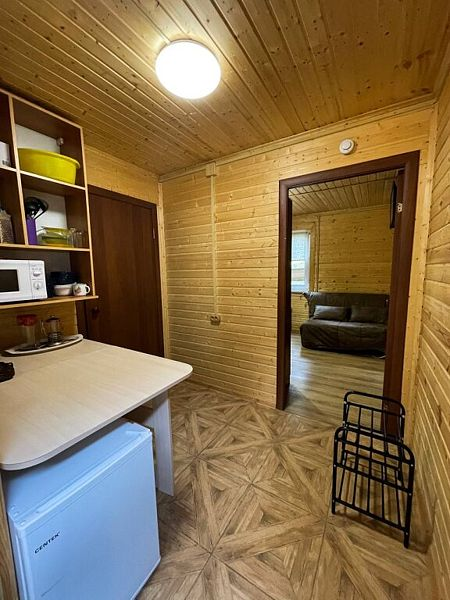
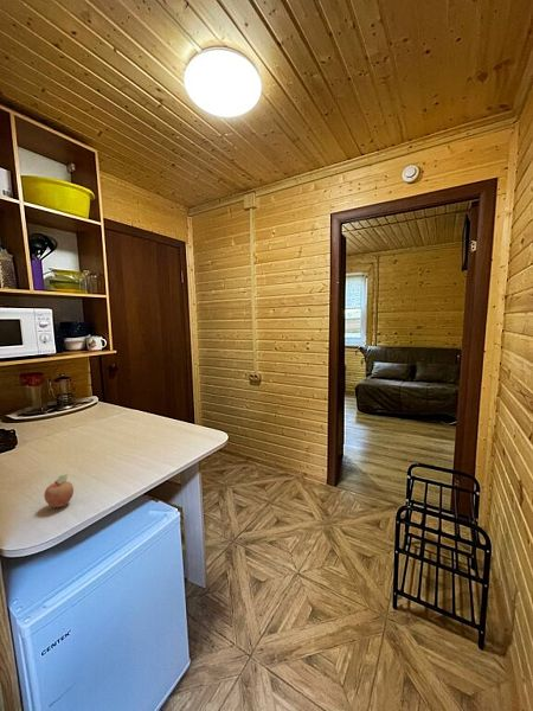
+ fruit [43,472,75,508]
